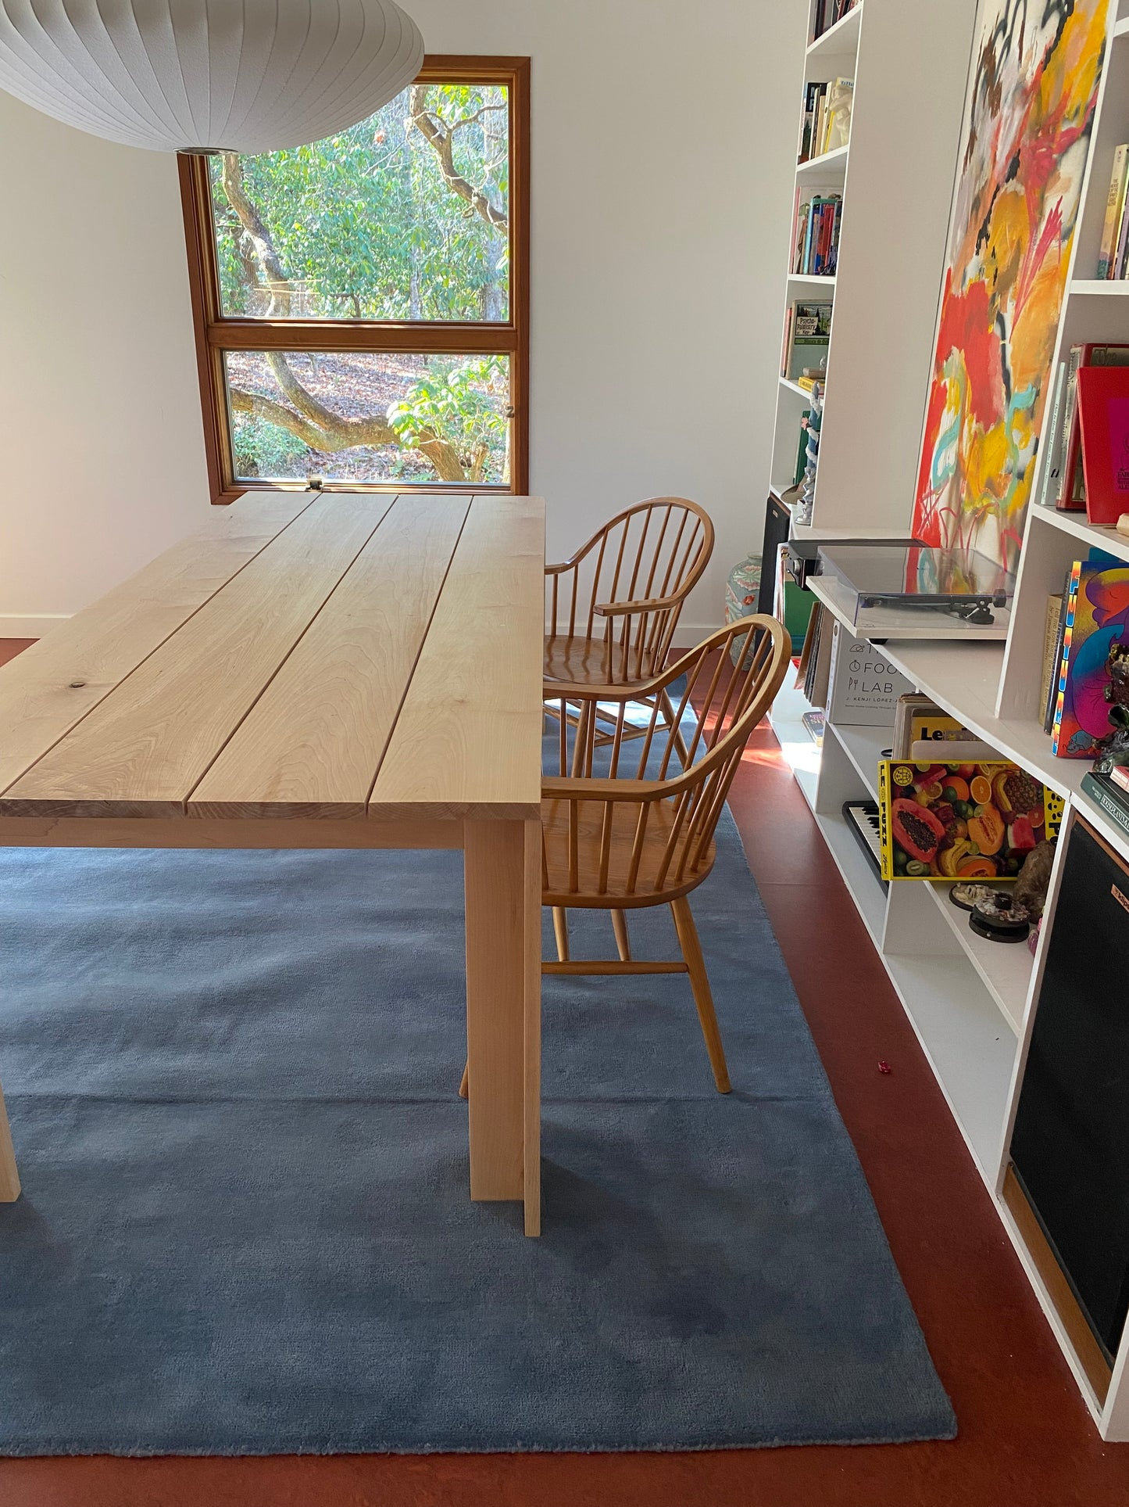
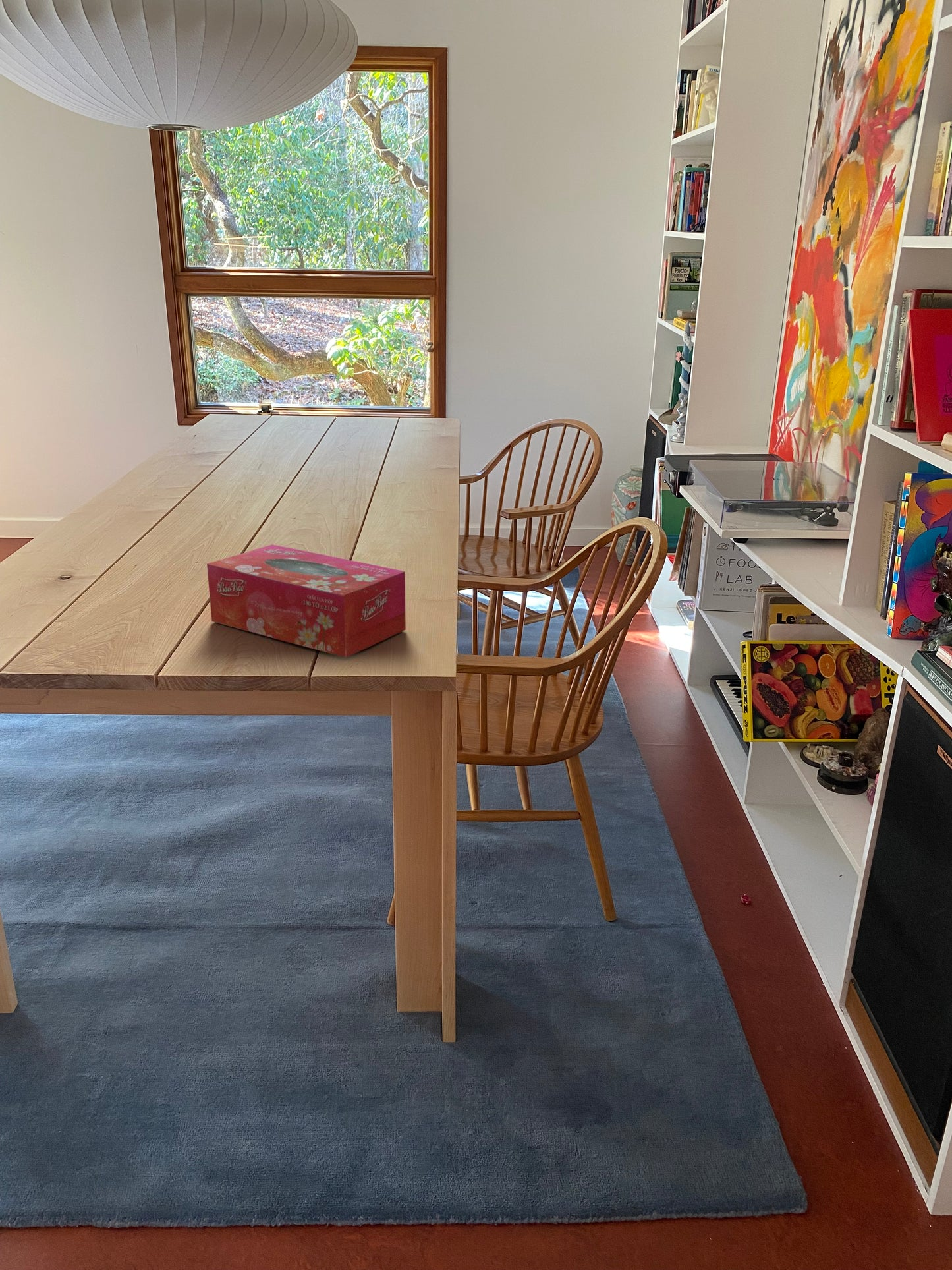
+ tissue box [206,544,406,658]
